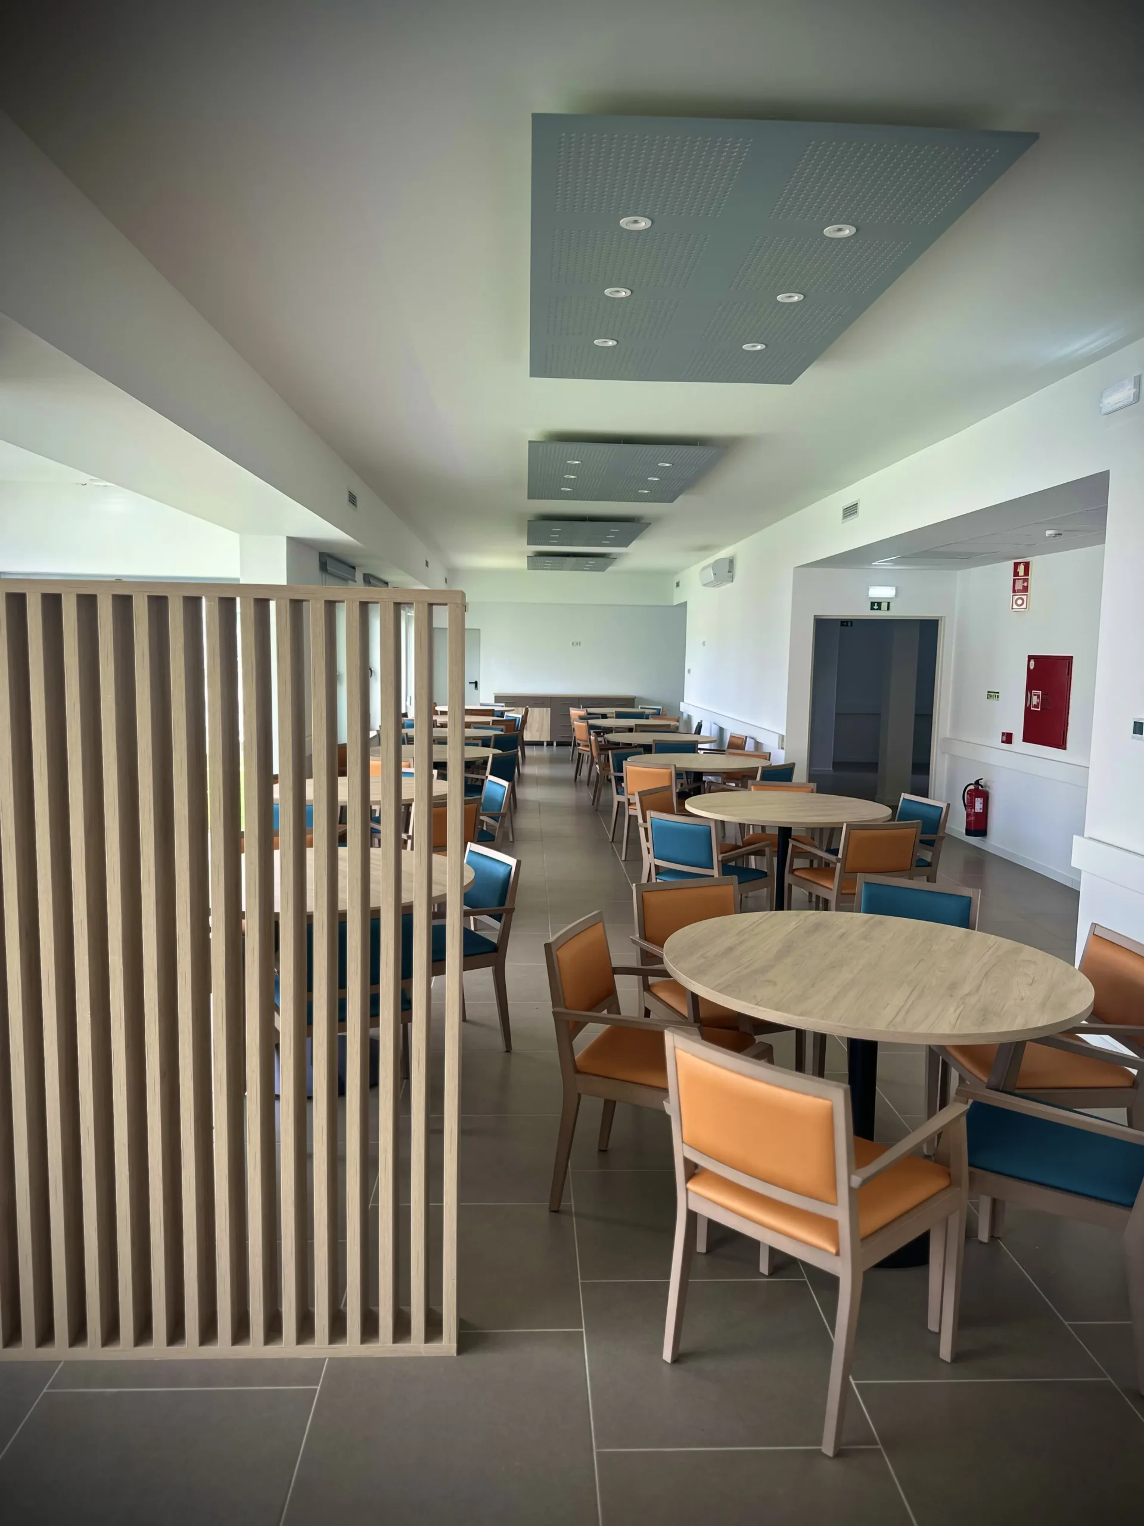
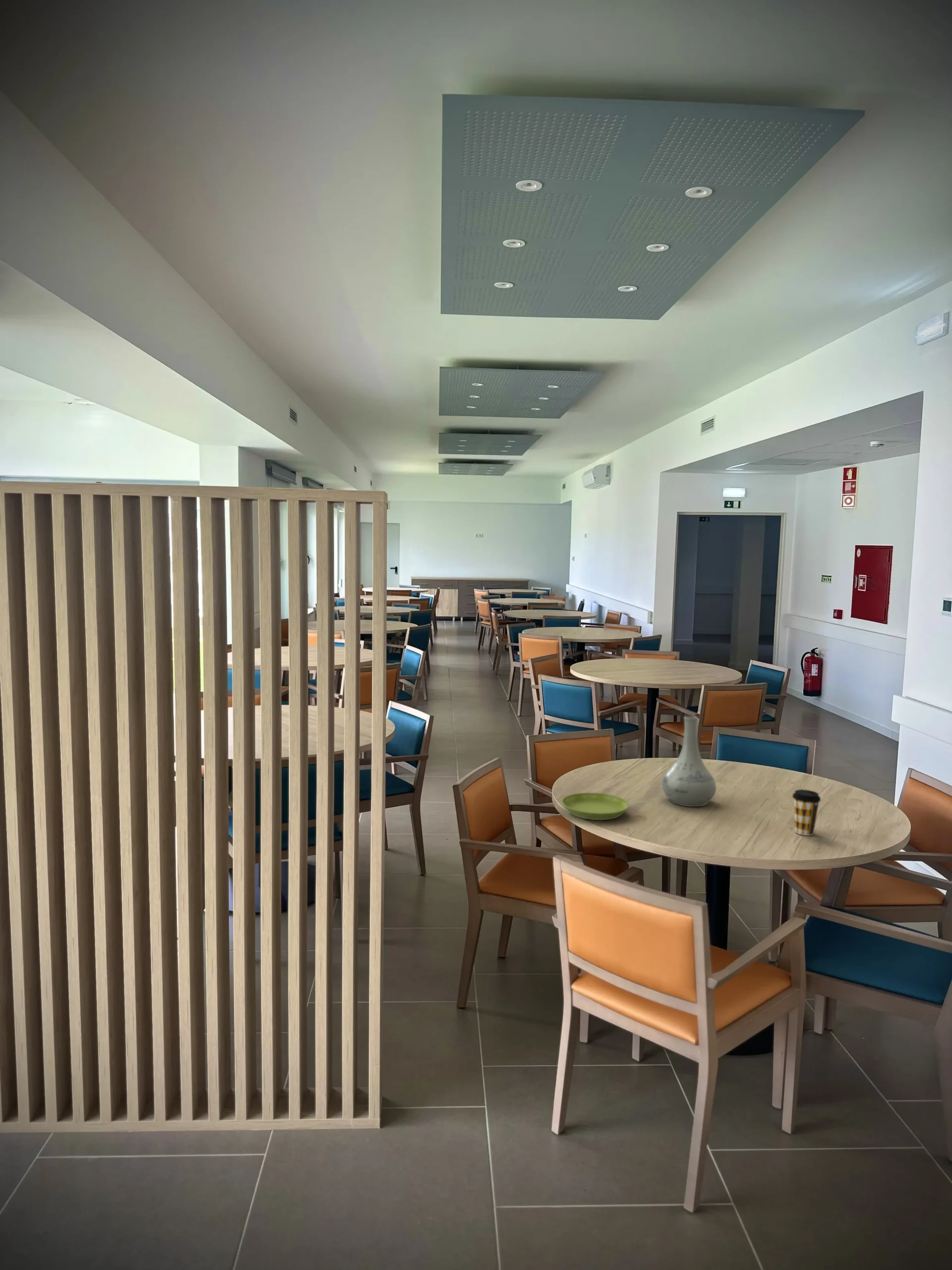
+ coffee cup [792,789,821,836]
+ vase [661,715,717,807]
+ saucer [561,792,629,821]
